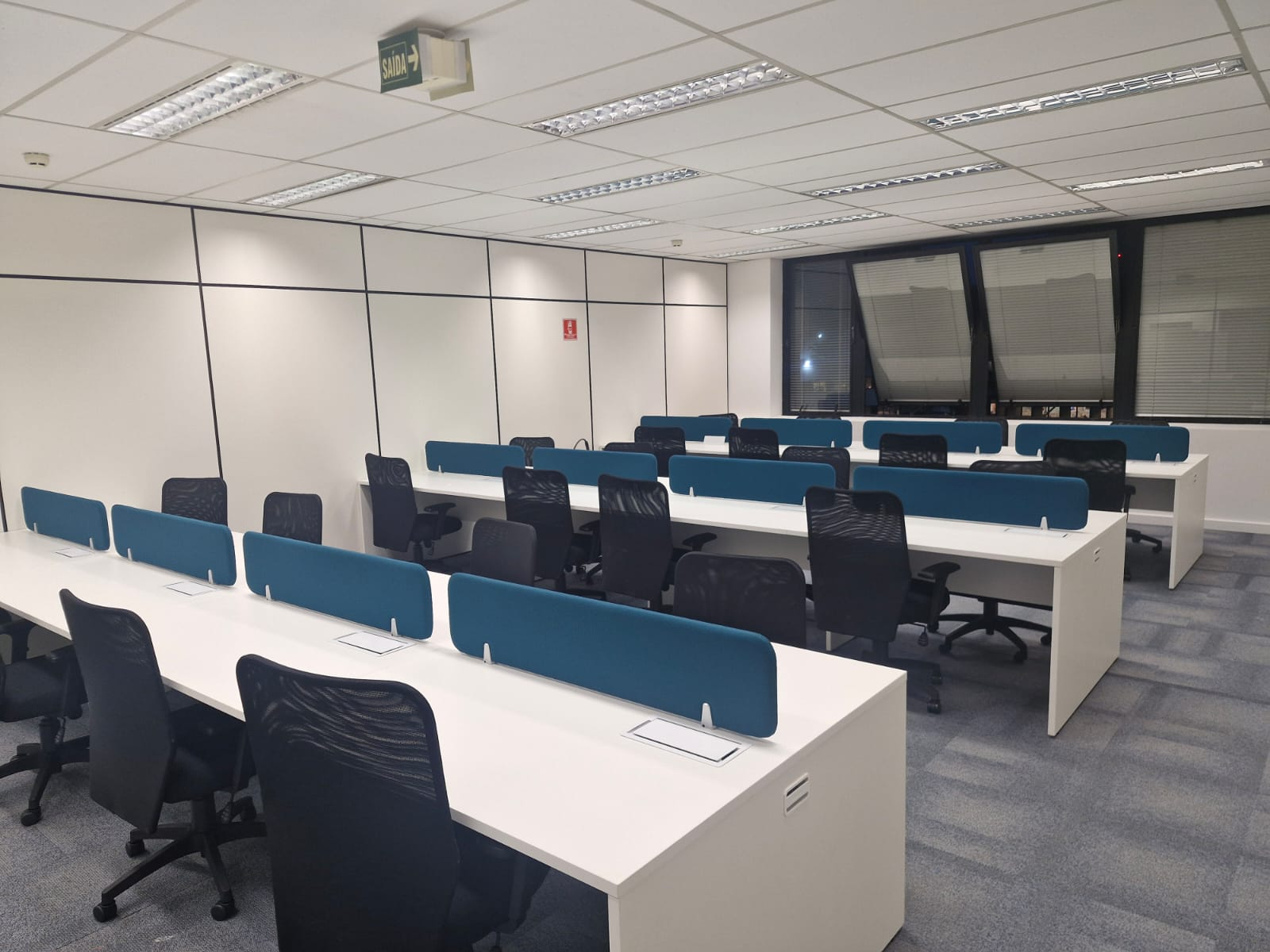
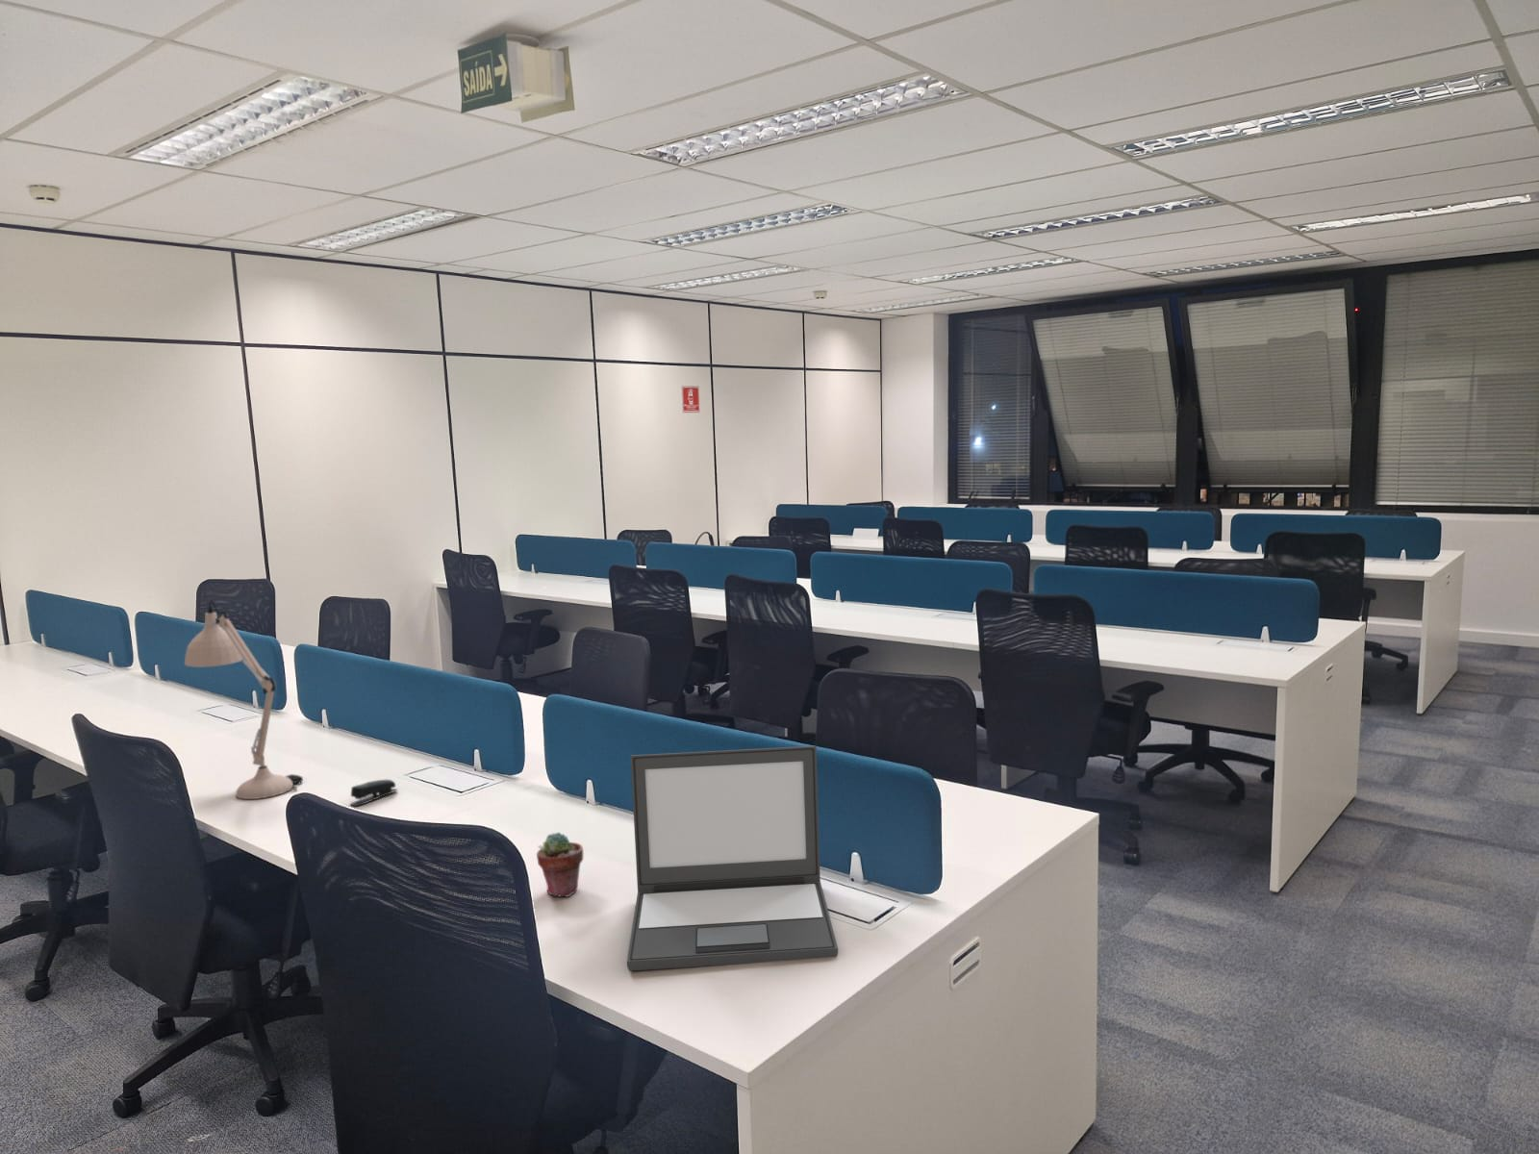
+ laptop [627,745,839,971]
+ potted succulent [536,832,584,898]
+ desk lamp [184,600,304,800]
+ stapler [349,779,399,807]
